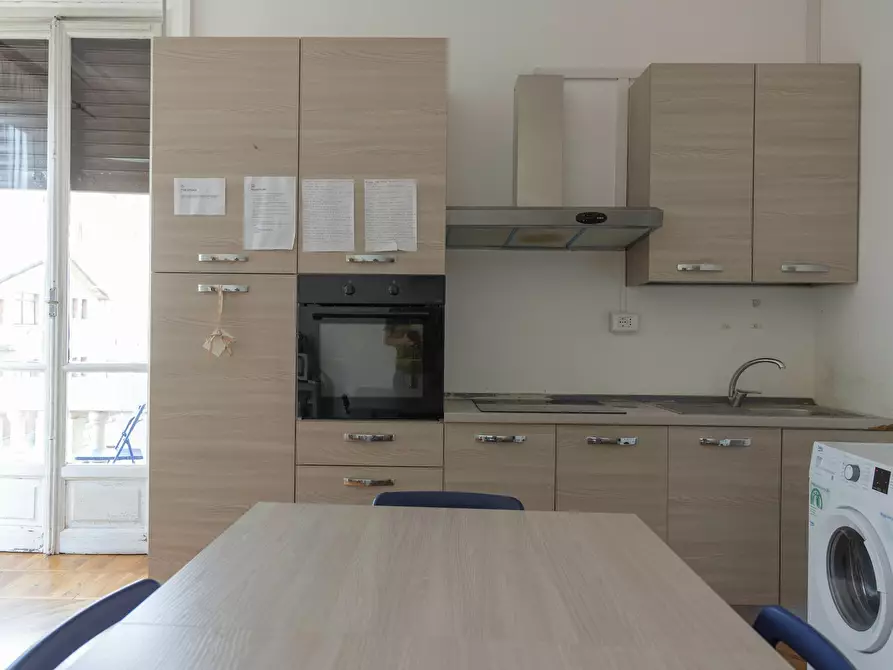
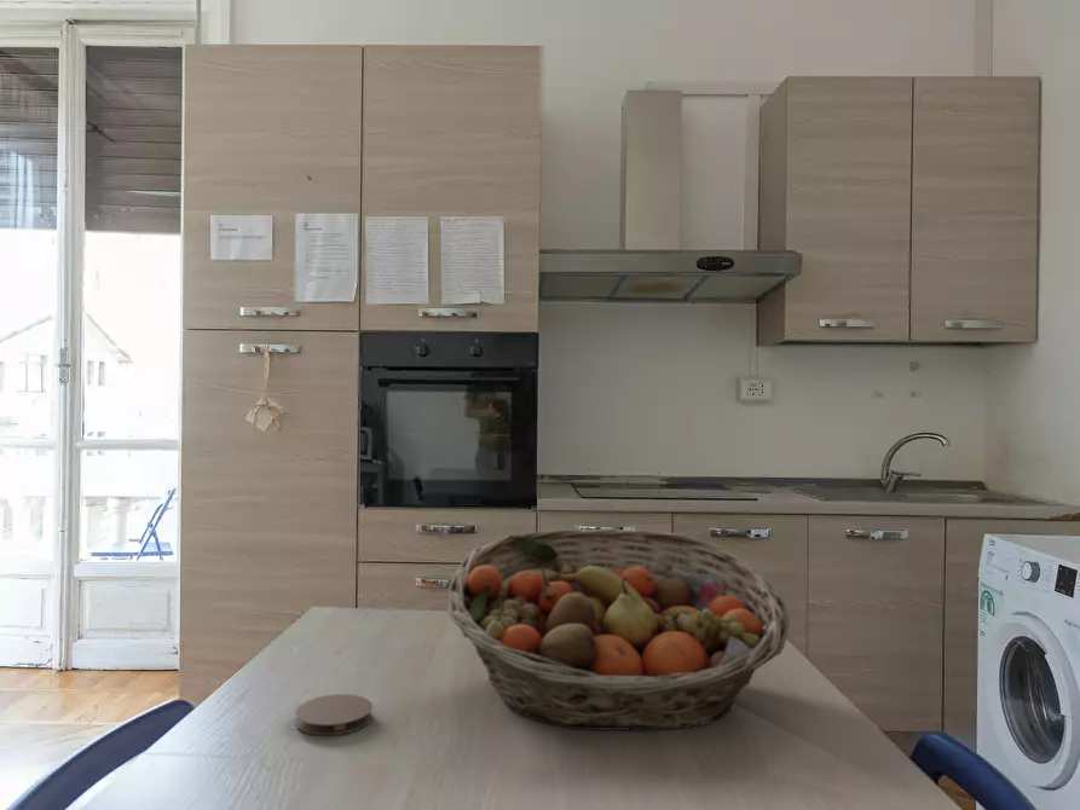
+ coaster [294,693,374,736]
+ fruit basket [446,527,791,731]
